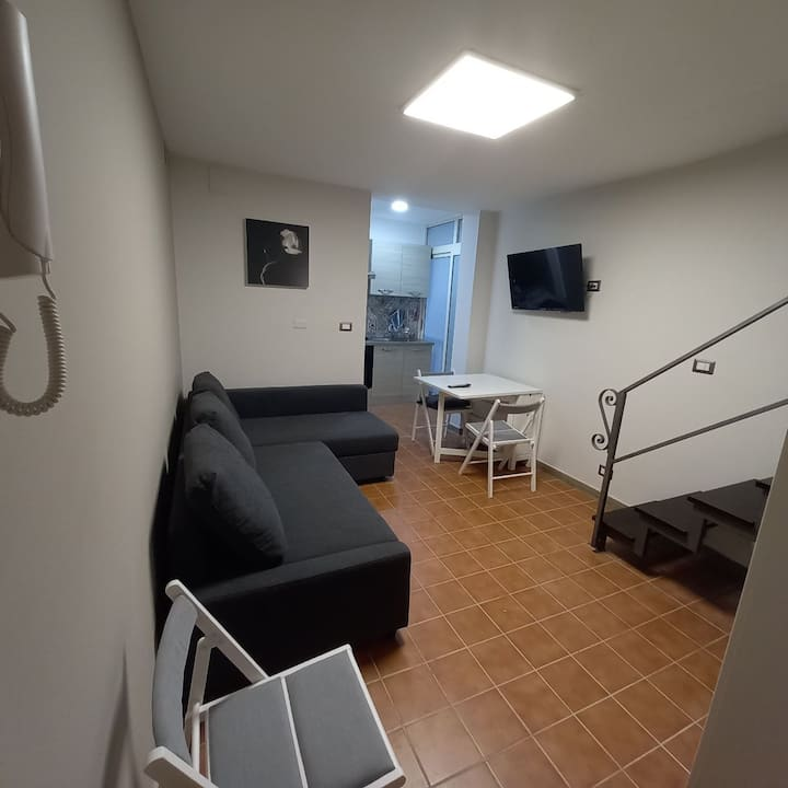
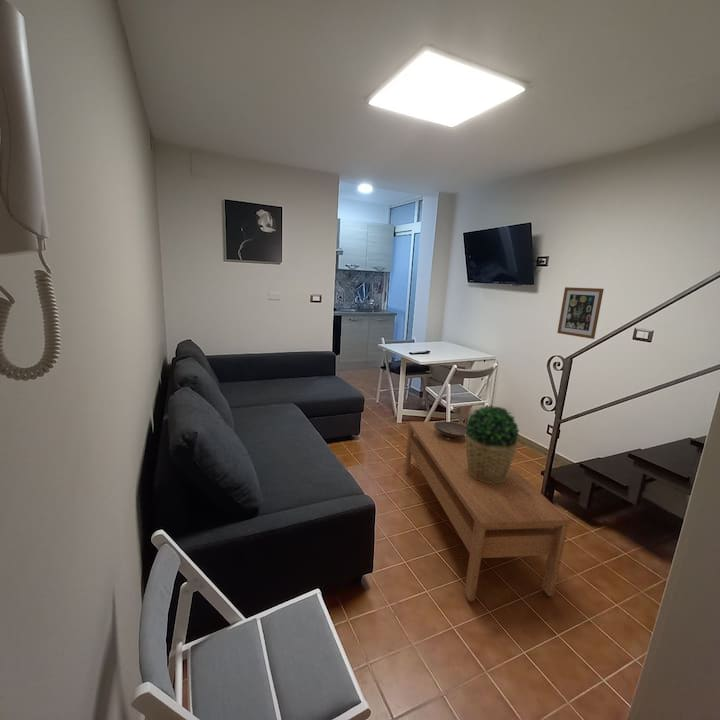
+ decorative bowl [434,421,467,439]
+ coffee table [403,420,571,602]
+ wall art [556,286,605,340]
+ potted plant [465,404,520,484]
